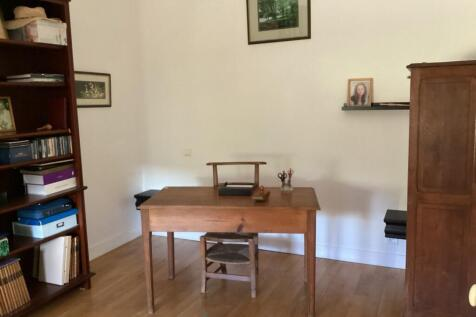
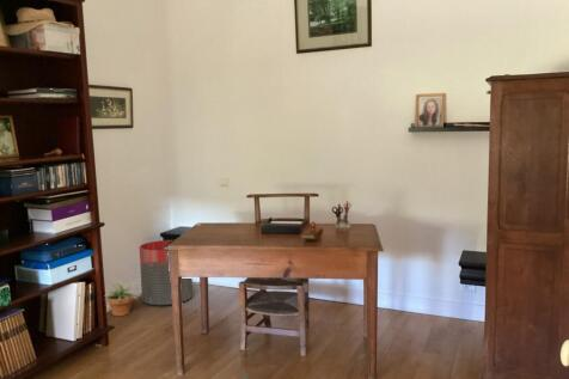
+ trash can [139,239,194,306]
+ potted plant [105,279,137,317]
